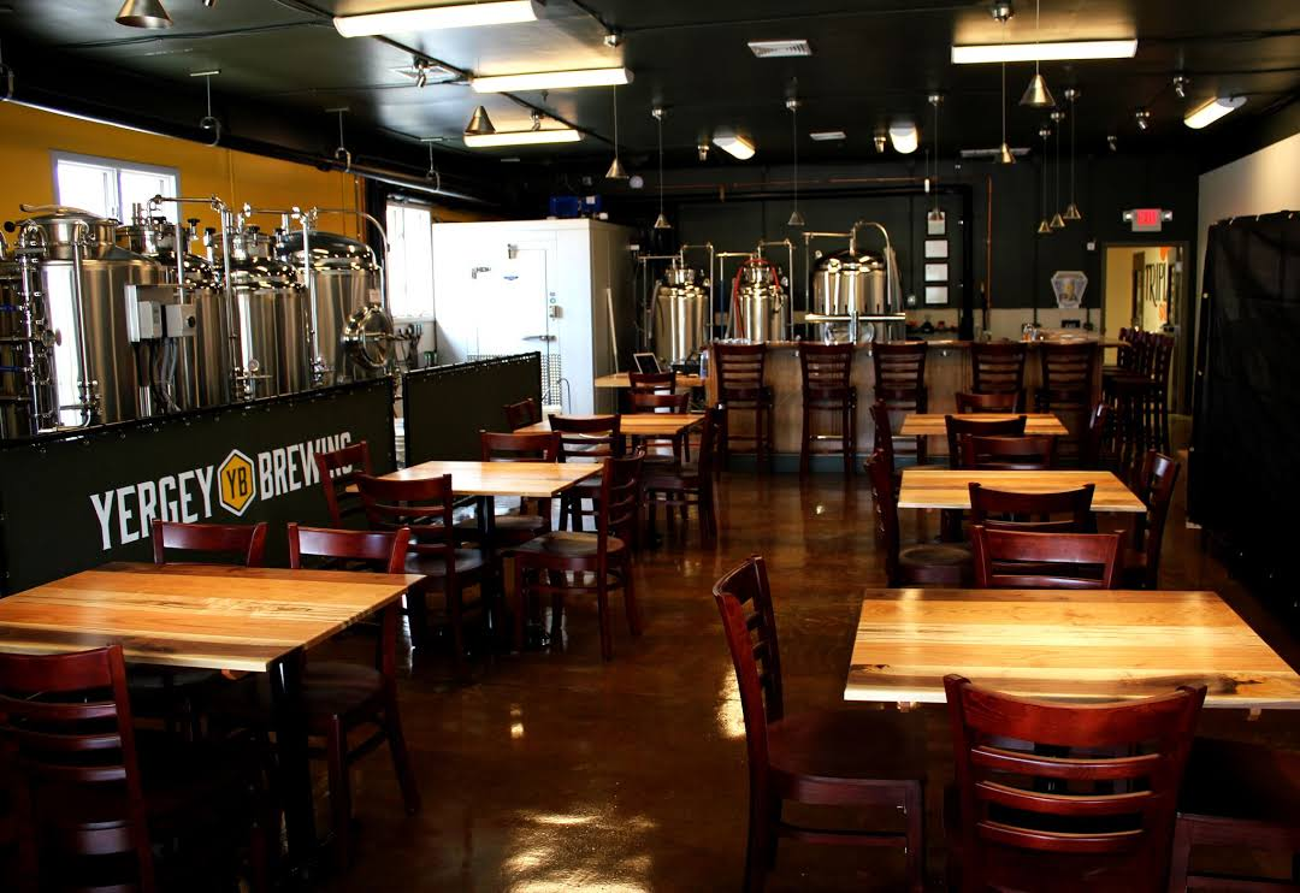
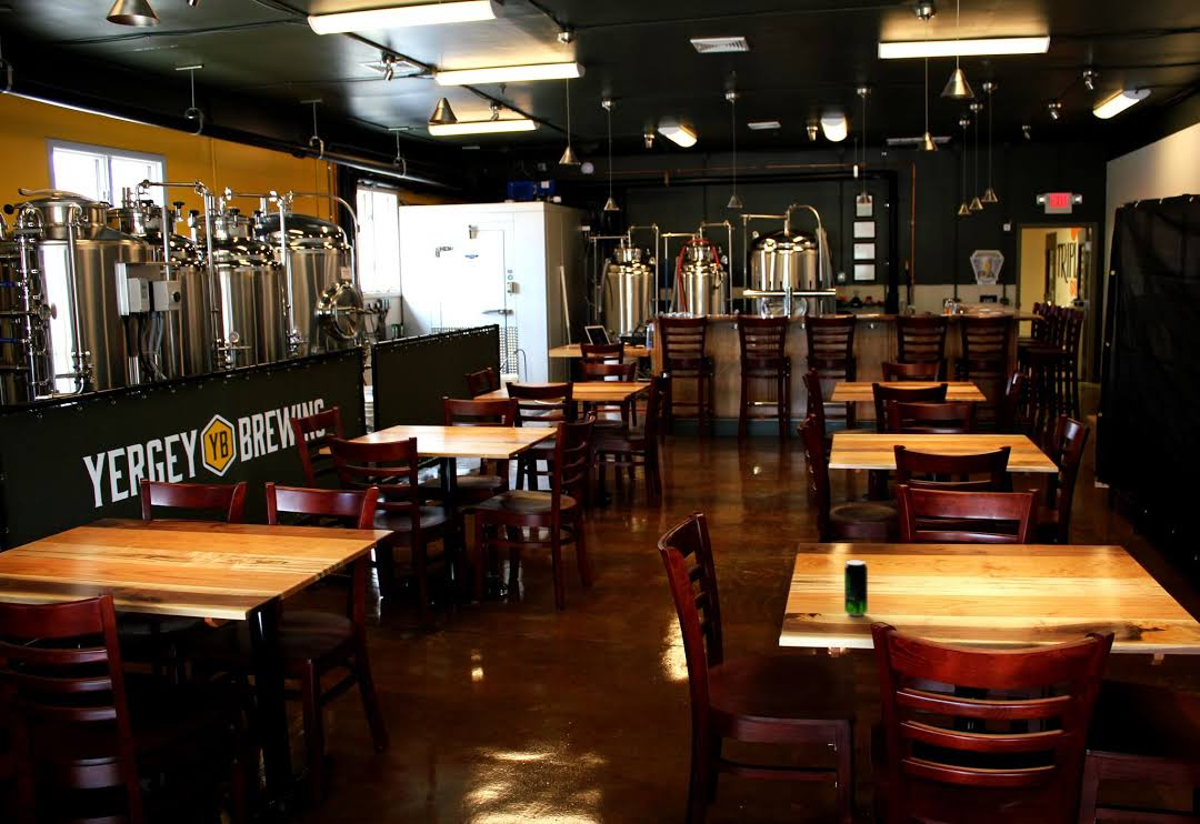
+ beverage can [843,559,869,617]
